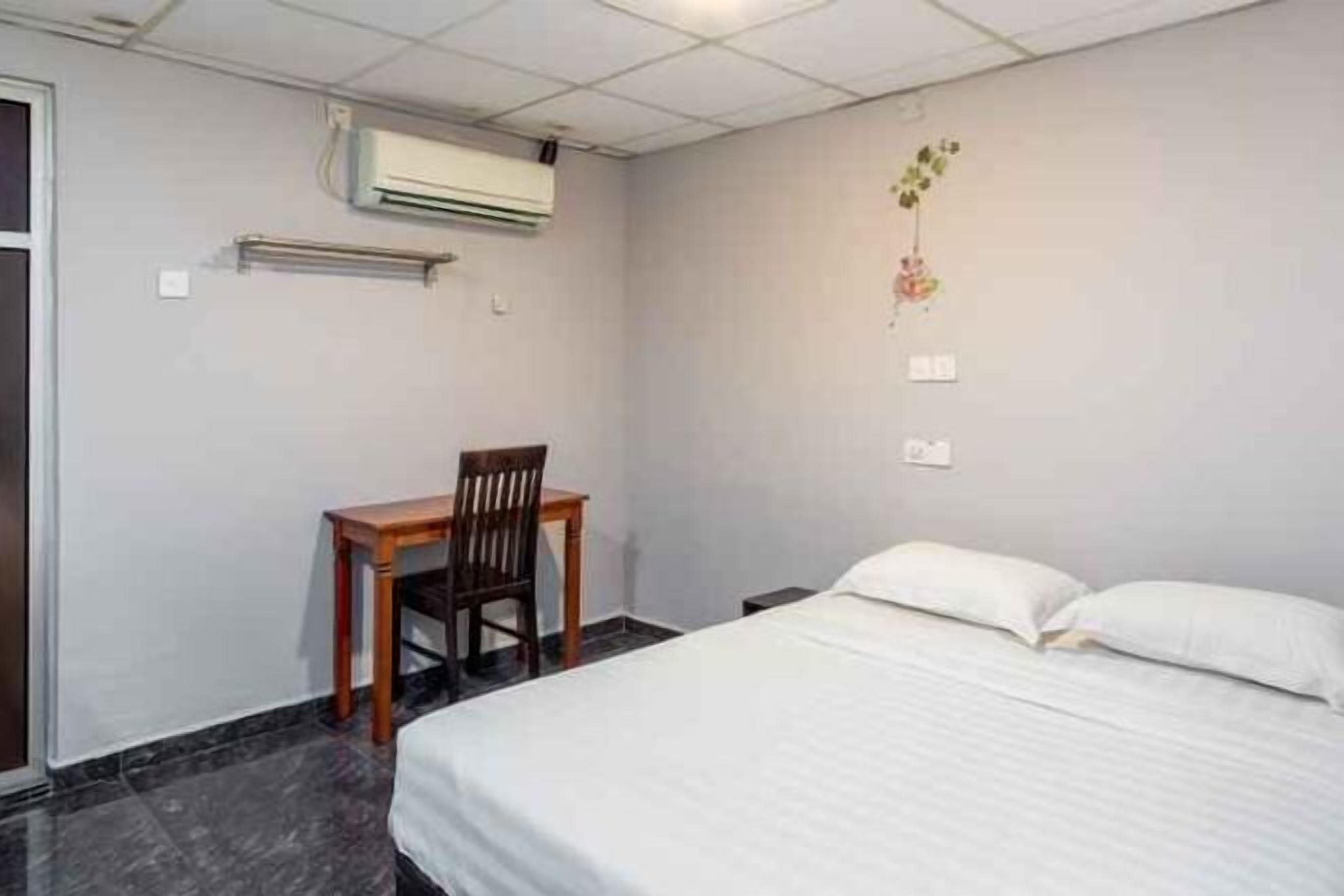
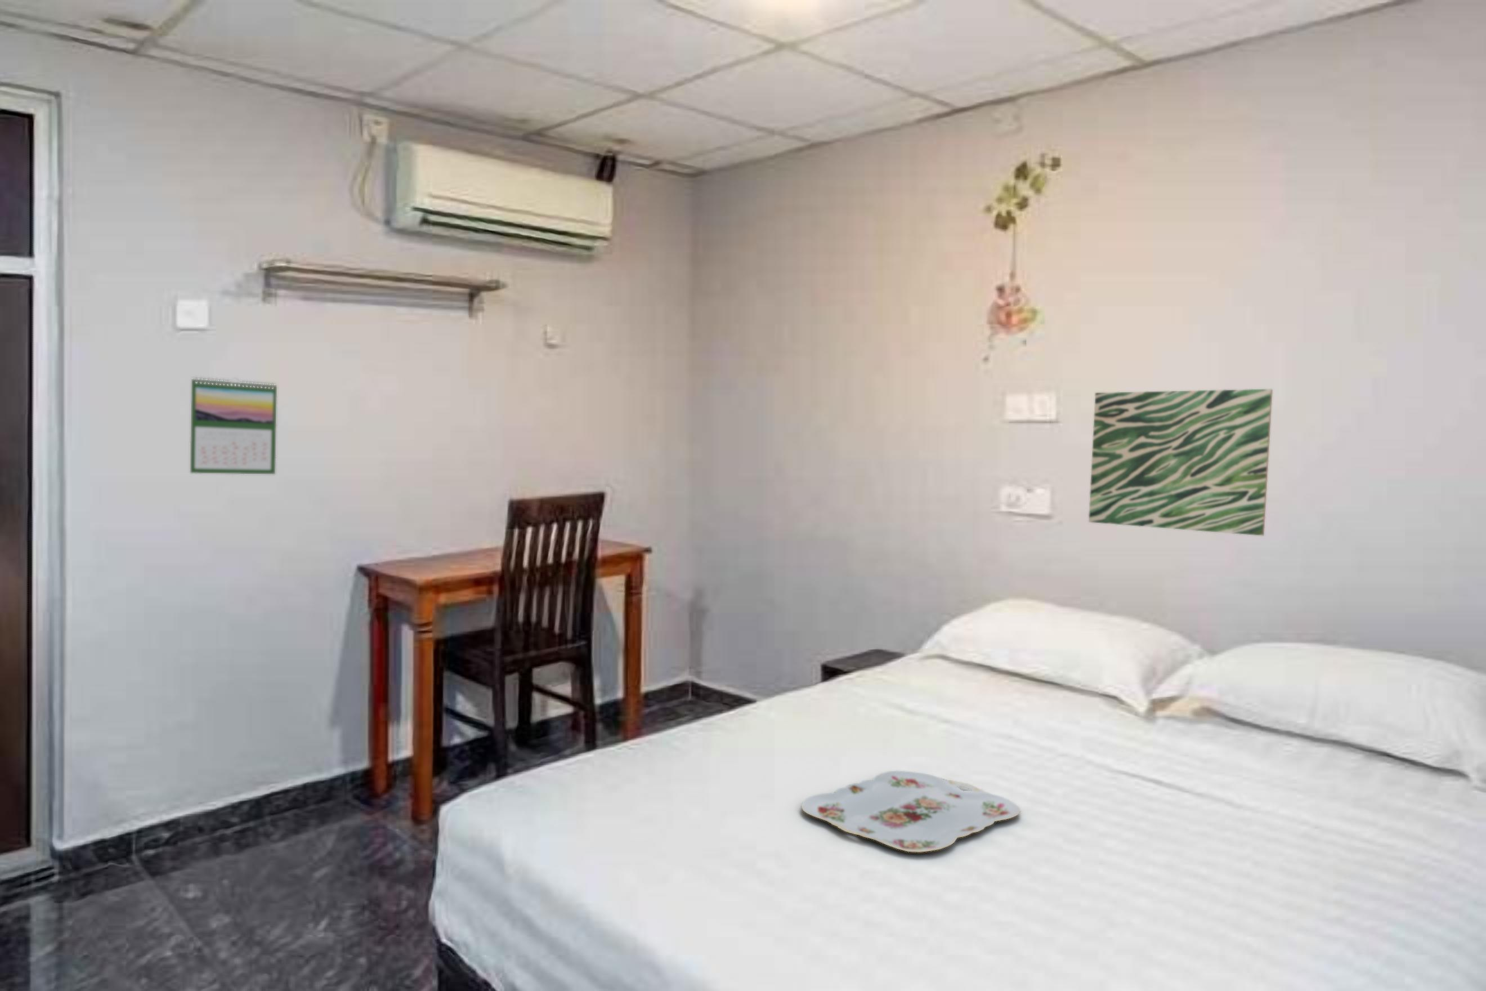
+ calendar [190,376,278,474]
+ serving tray [800,770,1022,853]
+ wall art [1088,388,1274,536]
